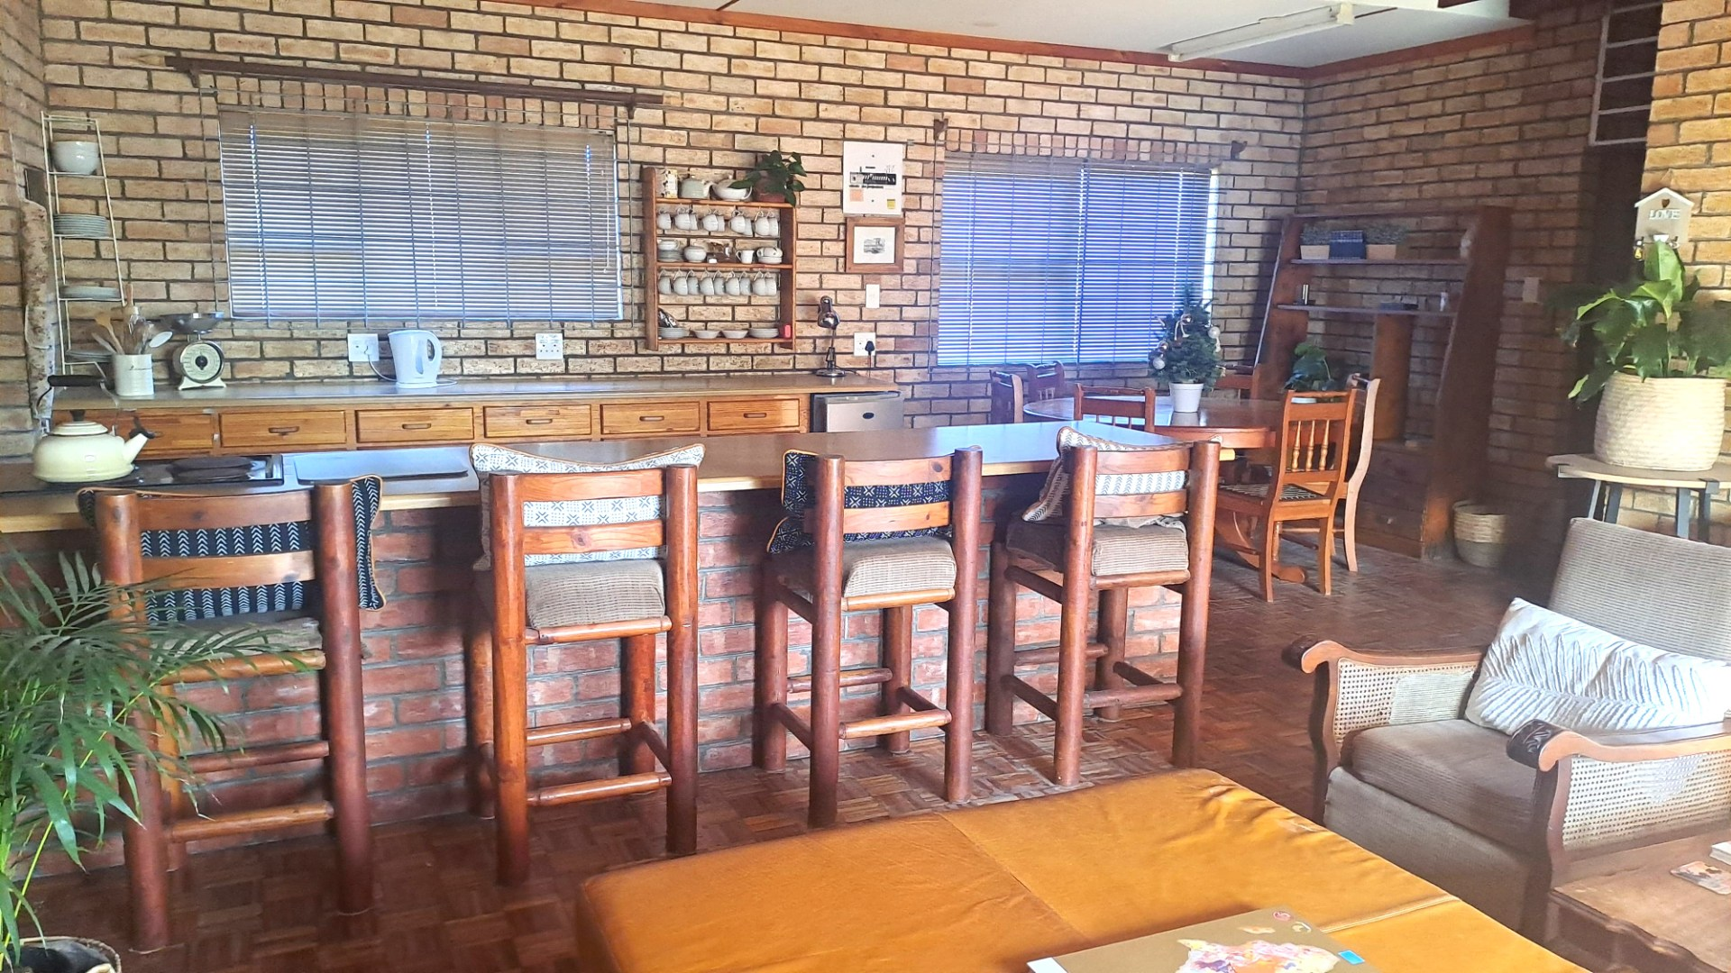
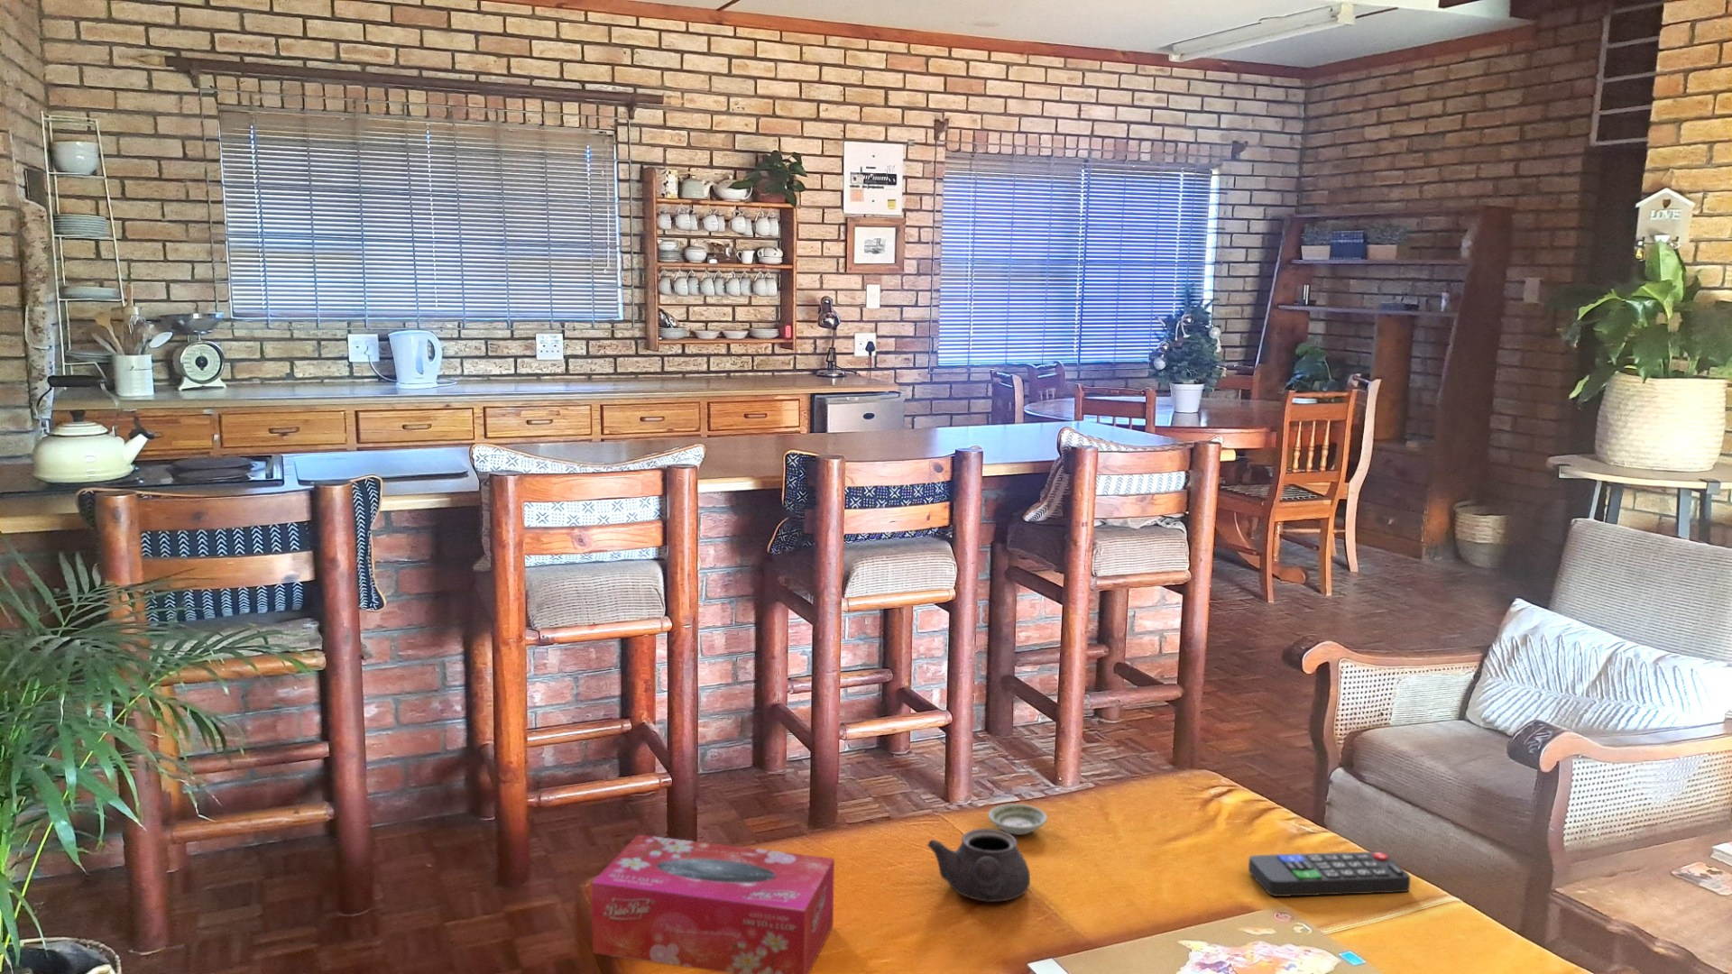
+ remote control [1248,852,1412,898]
+ tissue box [591,834,835,974]
+ saucer [987,803,1048,836]
+ teapot [927,828,1031,903]
